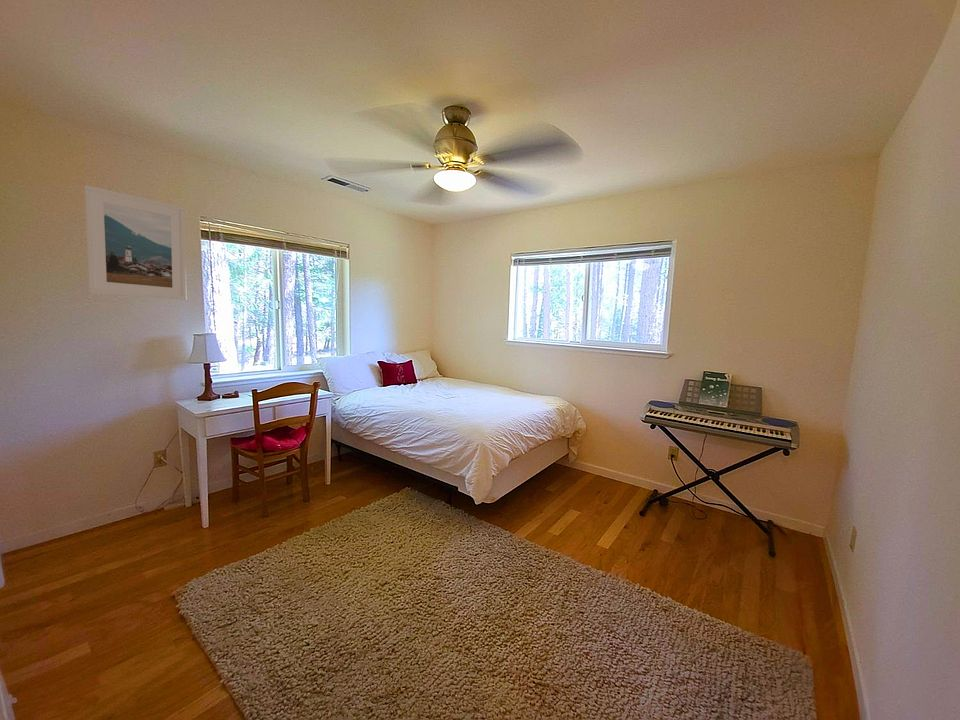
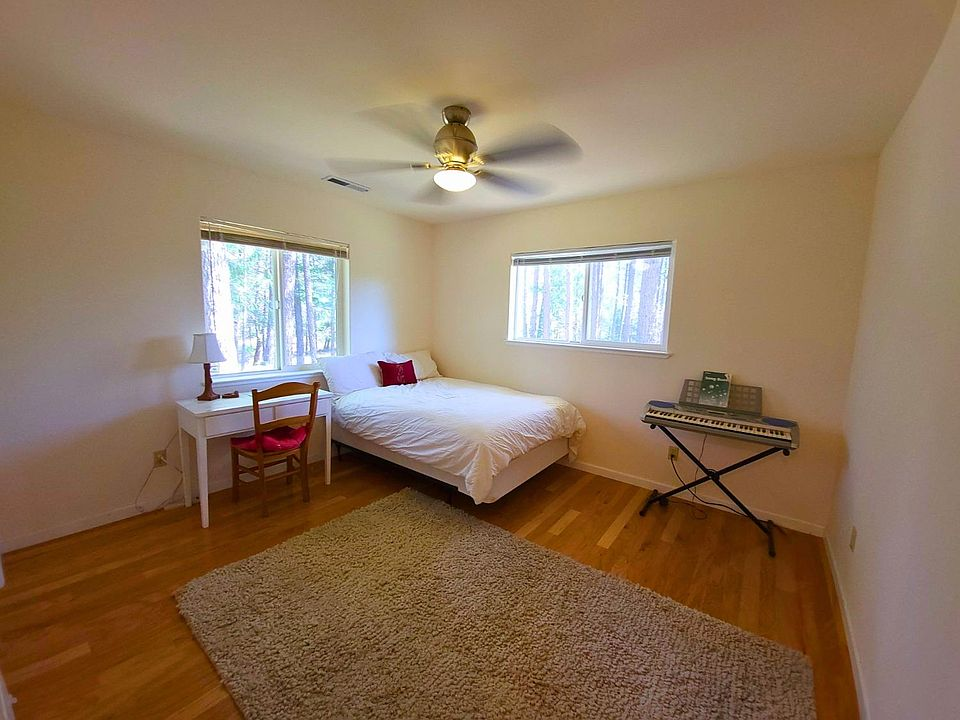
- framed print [83,184,188,301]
